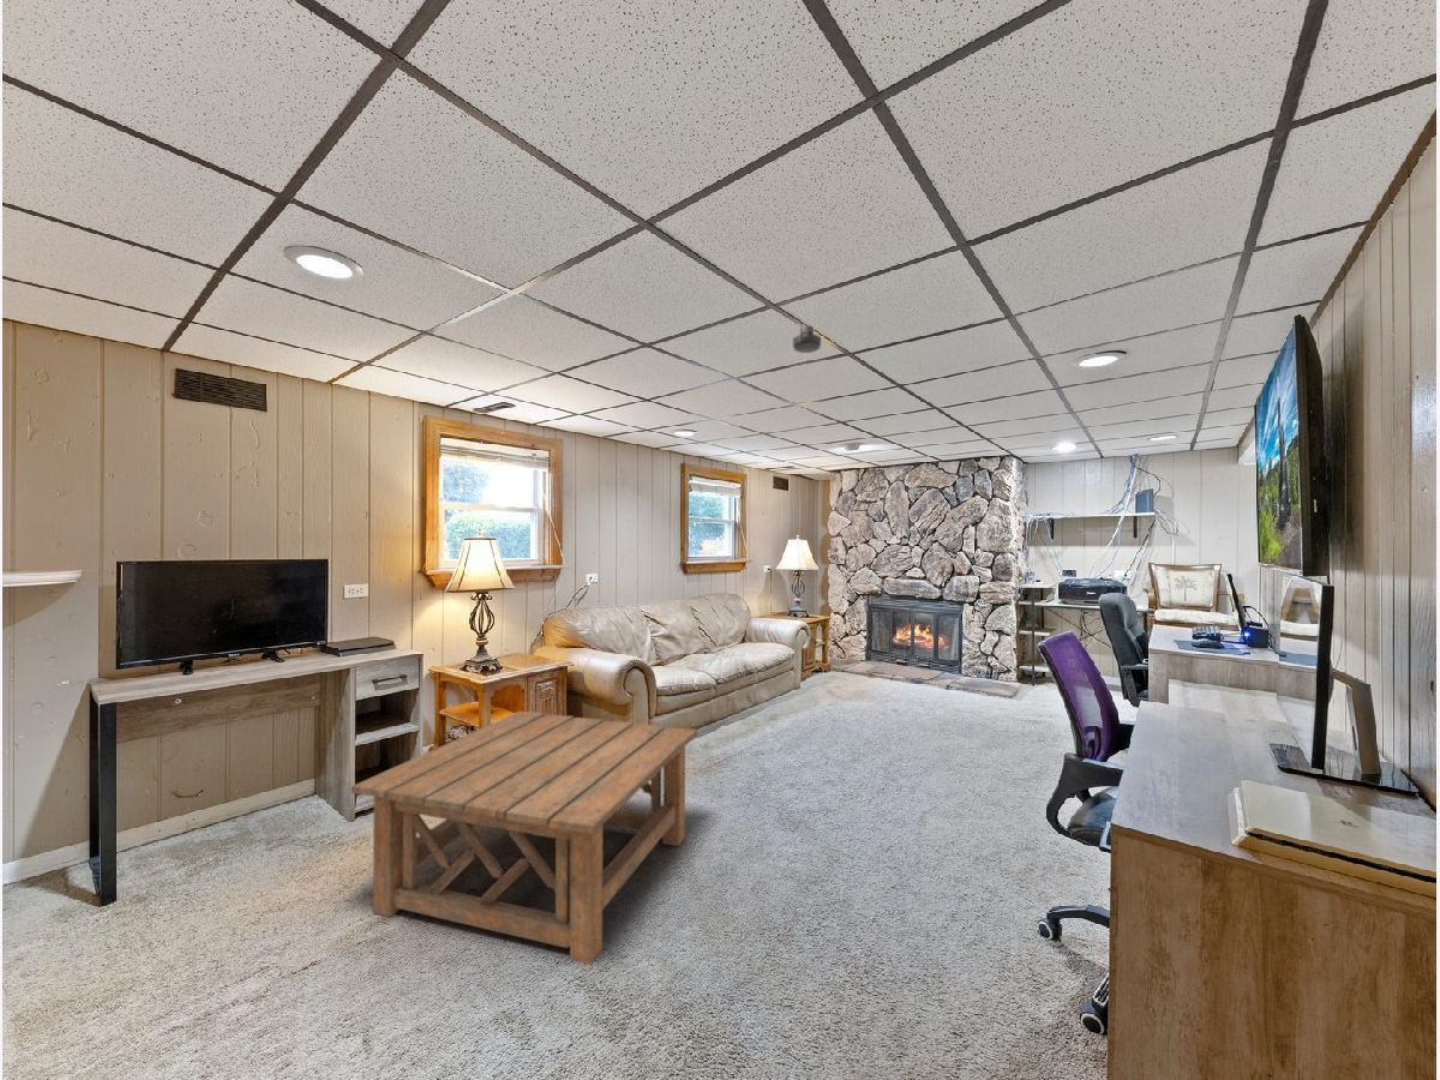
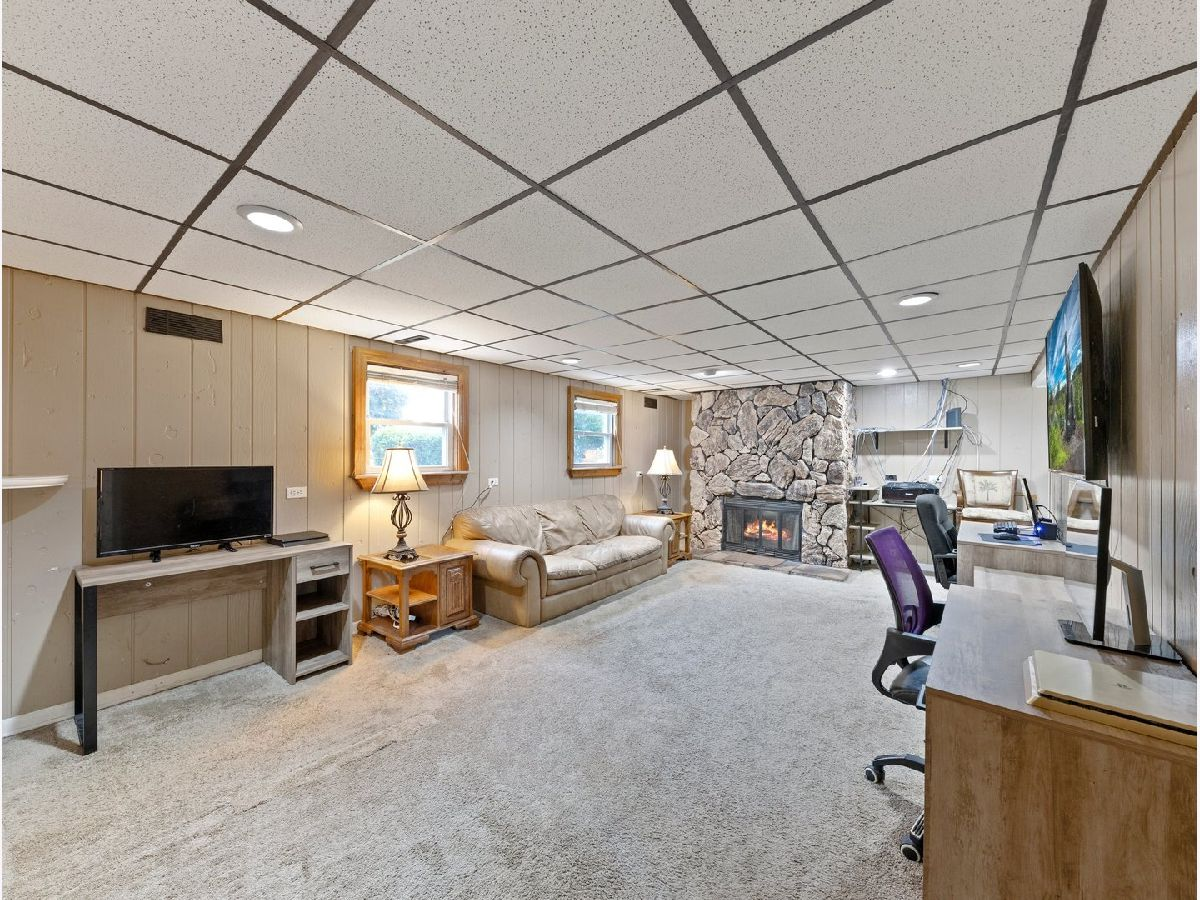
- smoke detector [792,325,822,354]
- coffee table [350,710,698,966]
